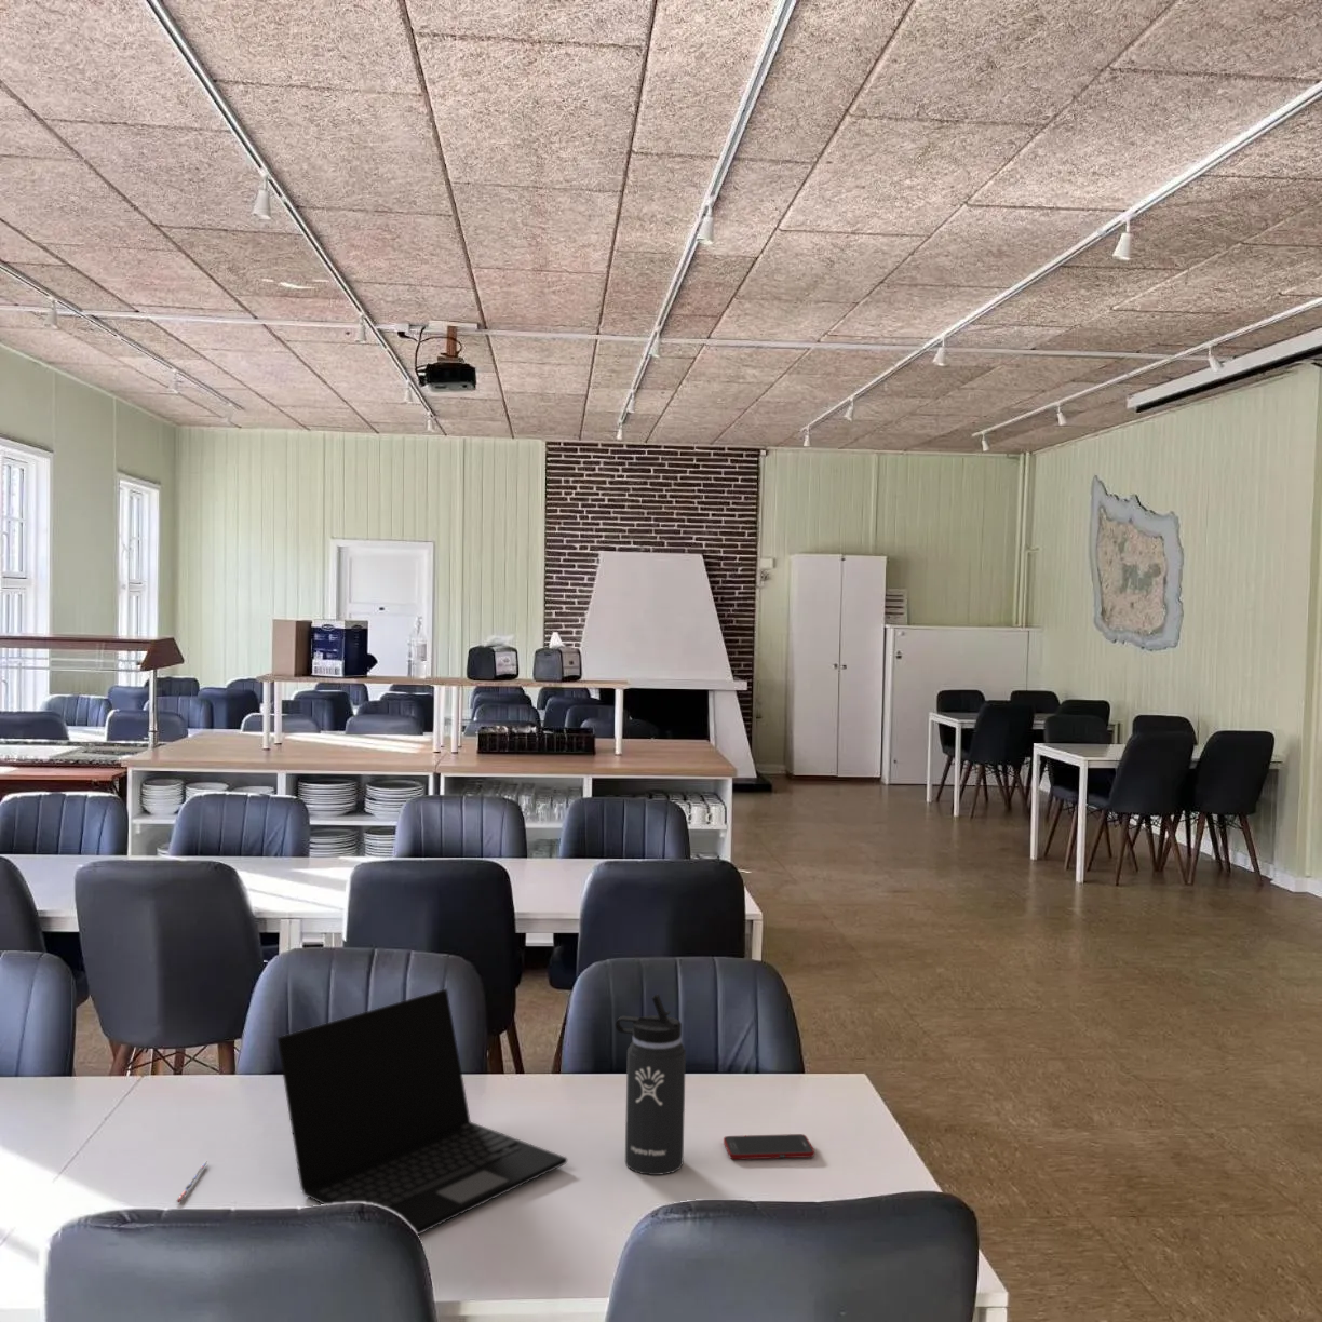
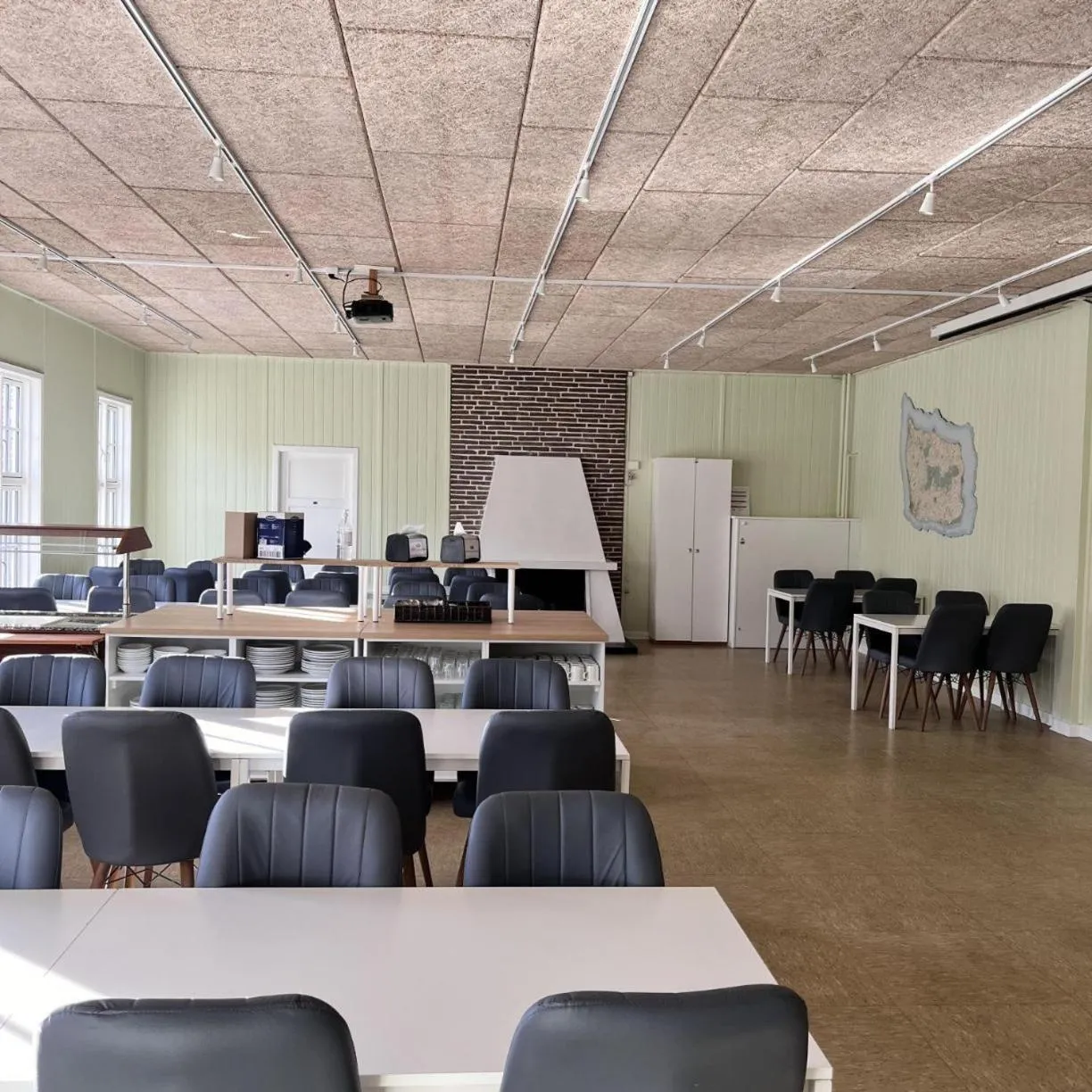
- thermos bottle [615,993,686,1177]
- cell phone [723,1133,816,1160]
- laptop [276,987,568,1236]
- pen [176,1160,208,1203]
